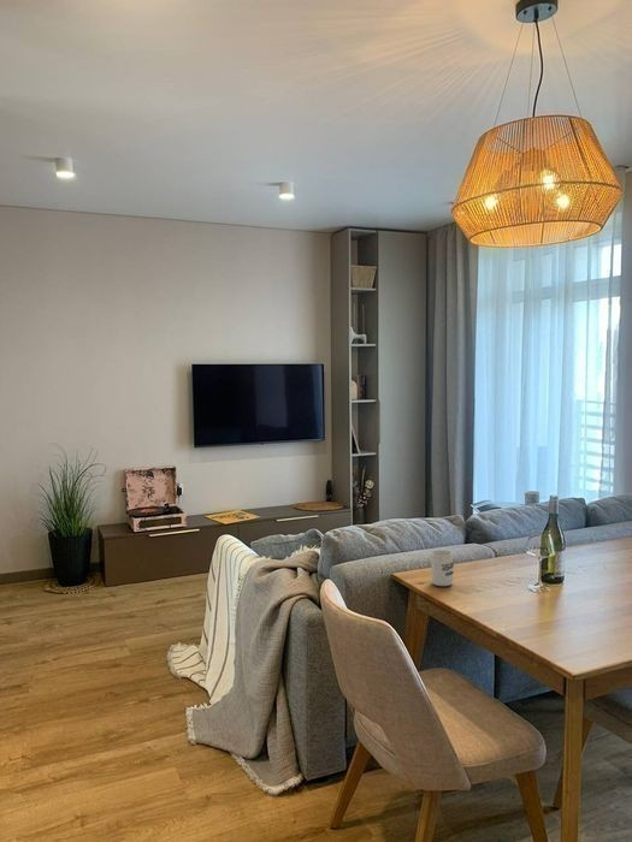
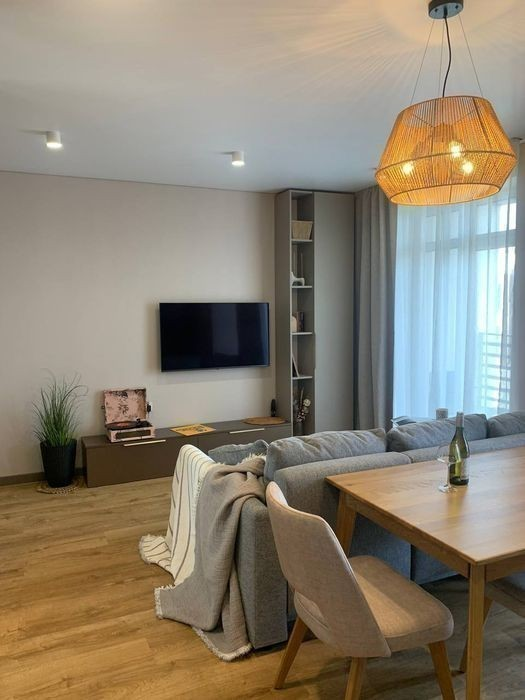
- cup [430,550,455,587]
